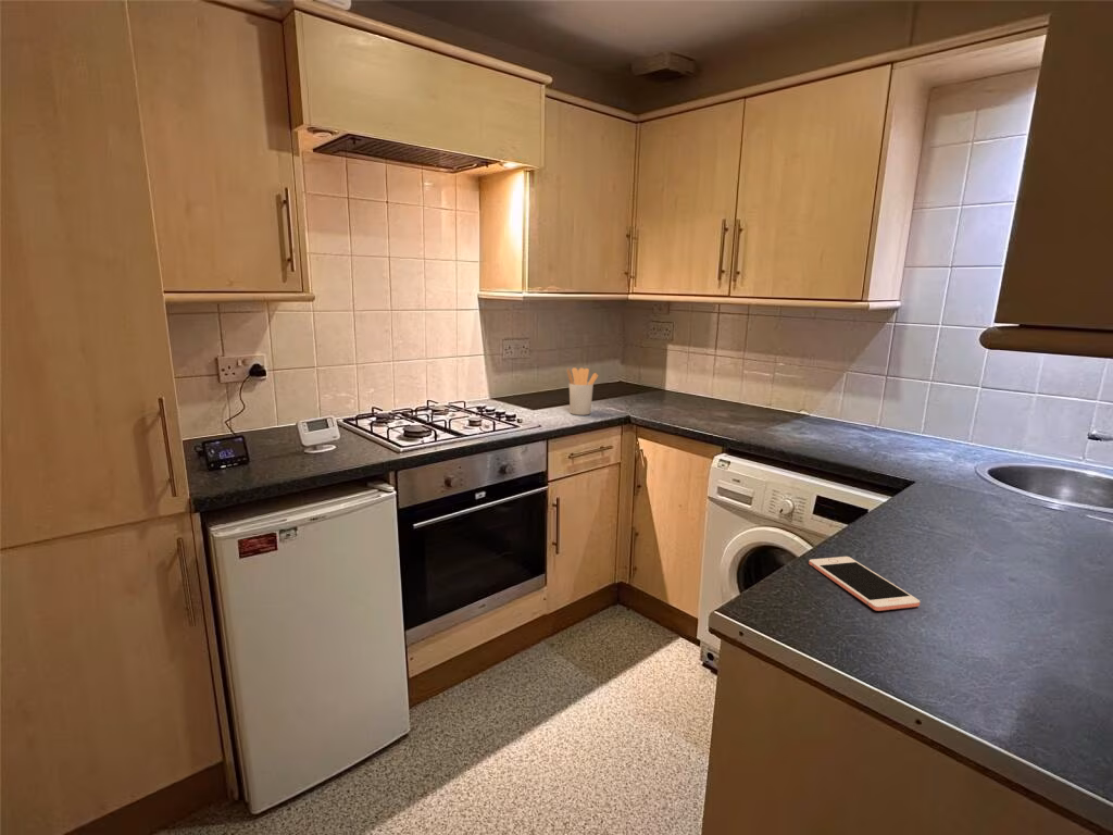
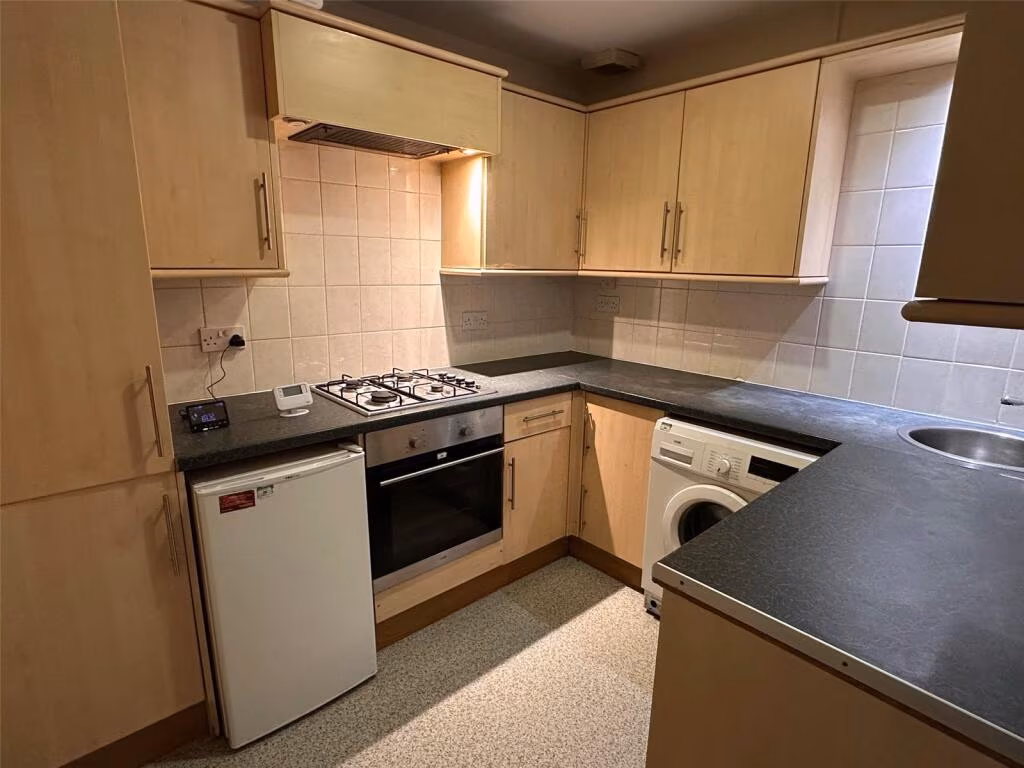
- cell phone [808,556,921,612]
- utensil holder [566,366,599,416]
